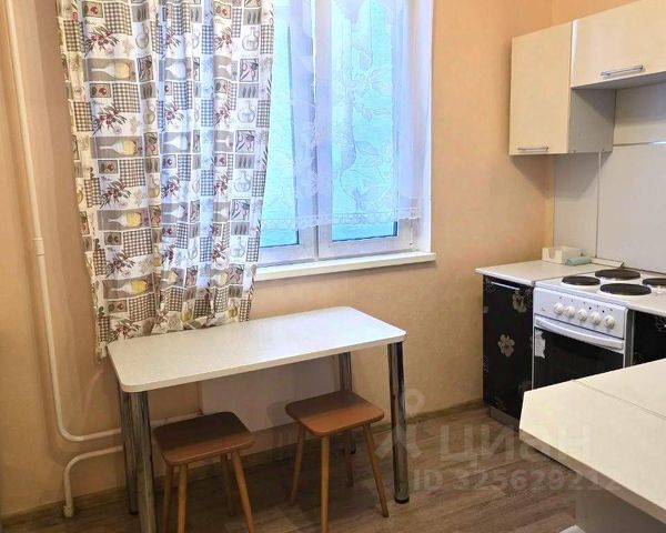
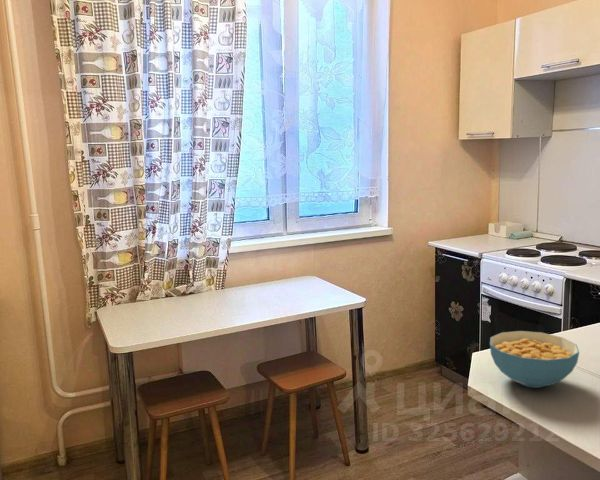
+ cereal bowl [489,330,580,389]
